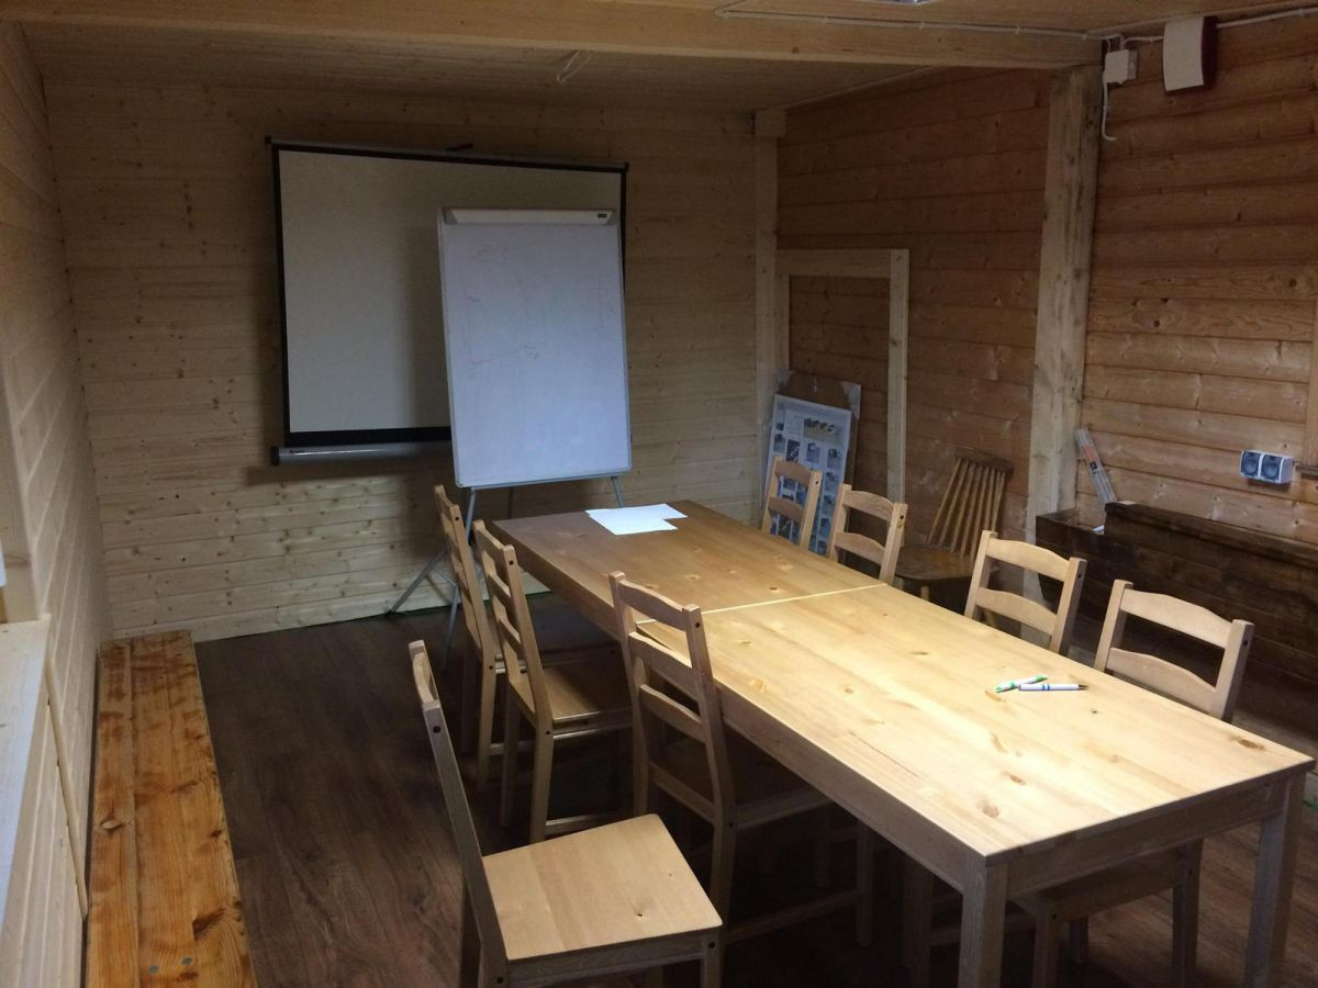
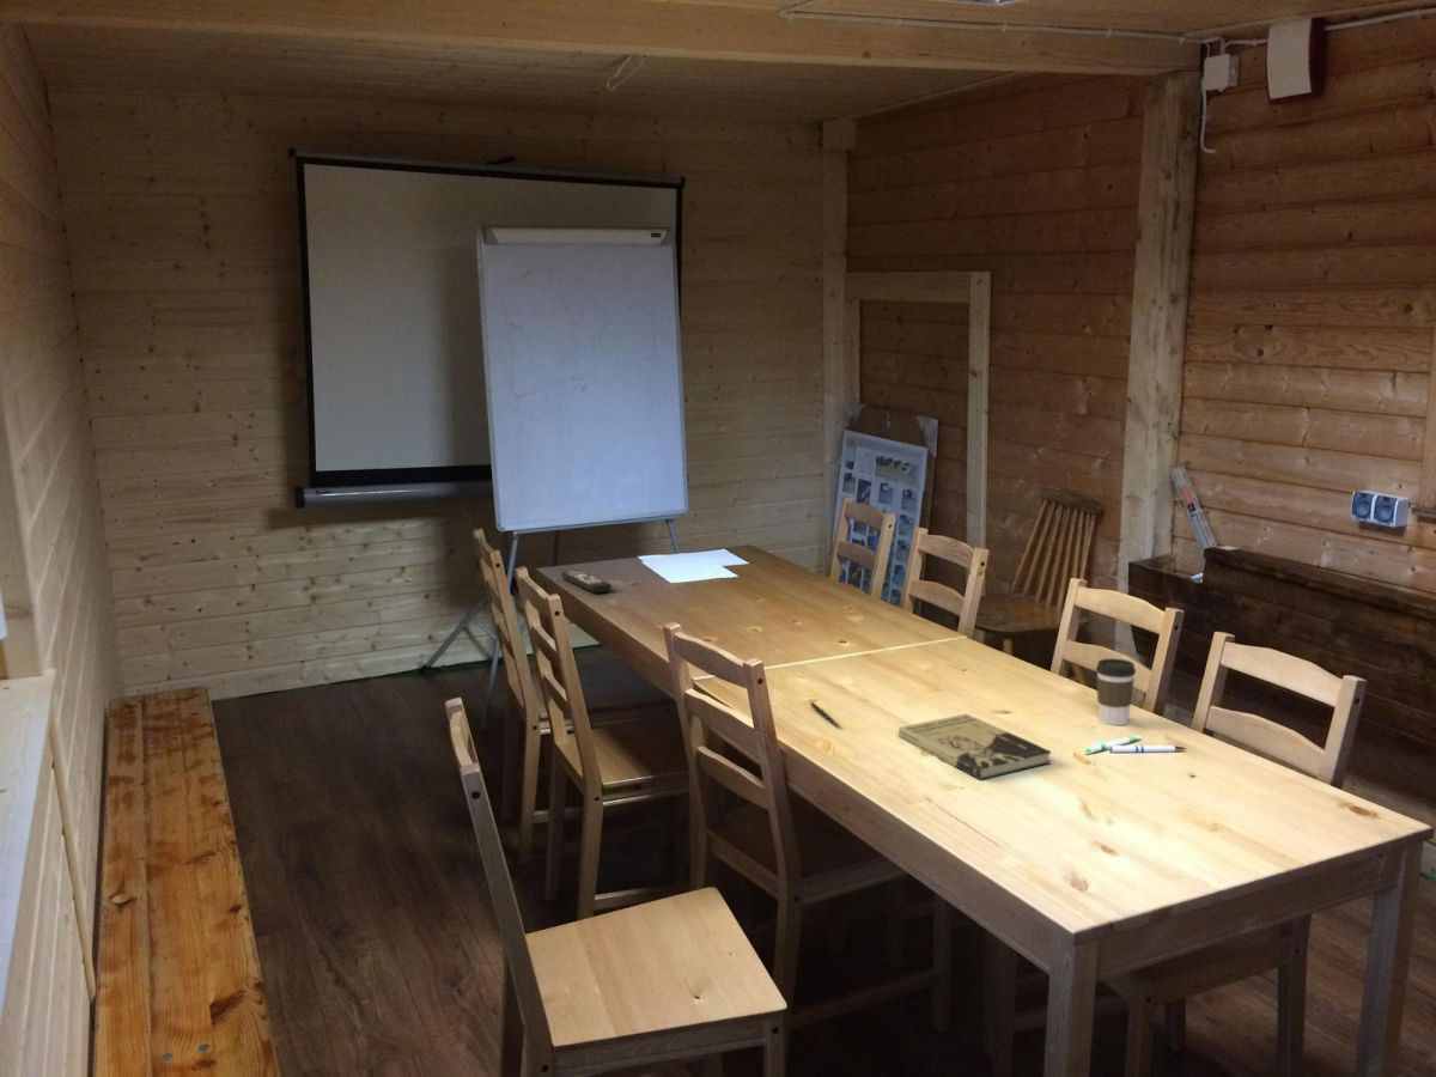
+ pen [809,701,841,729]
+ coffee cup [1095,657,1137,726]
+ remote control [560,570,613,594]
+ book [898,713,1052,781]
